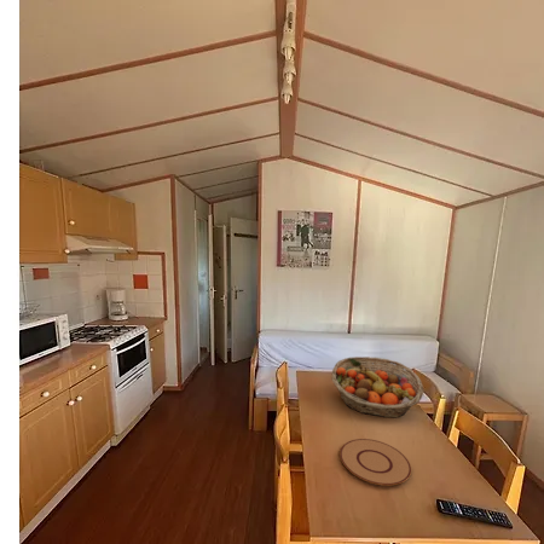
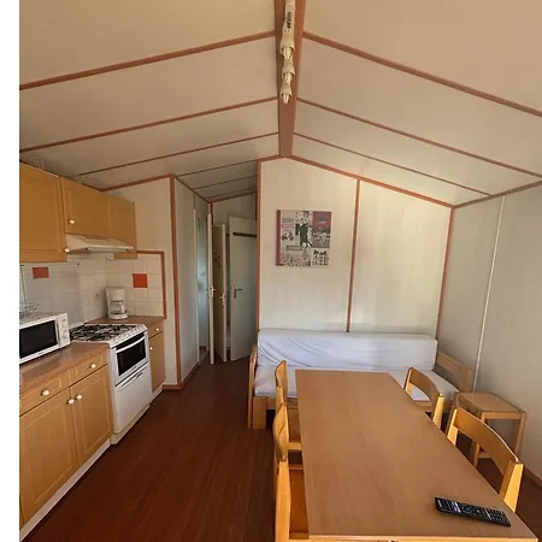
- fruit basket [330,355,424,418]
- plate [338,438,412,487]
